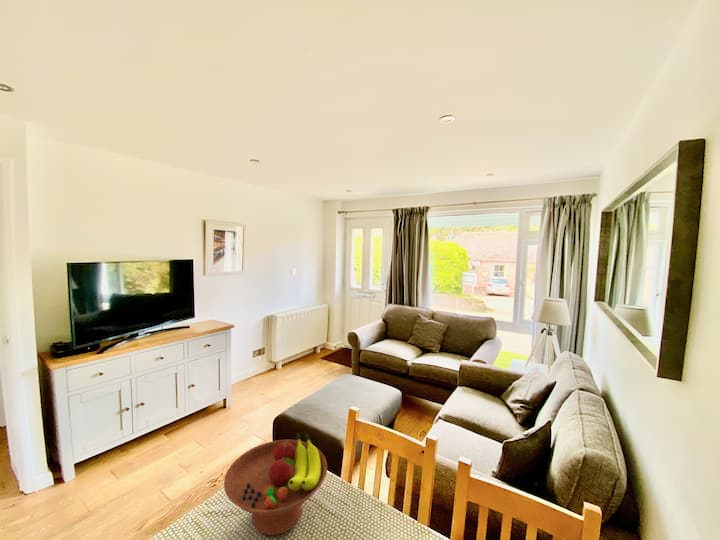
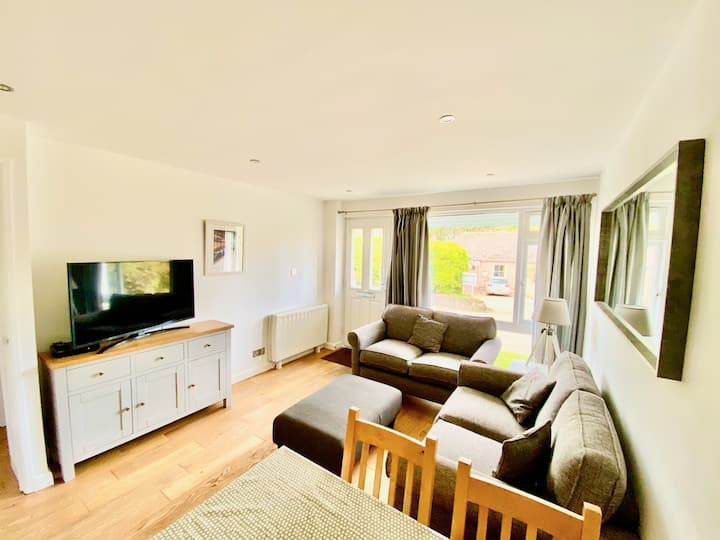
- fruit bowl [223,432,328,537]
